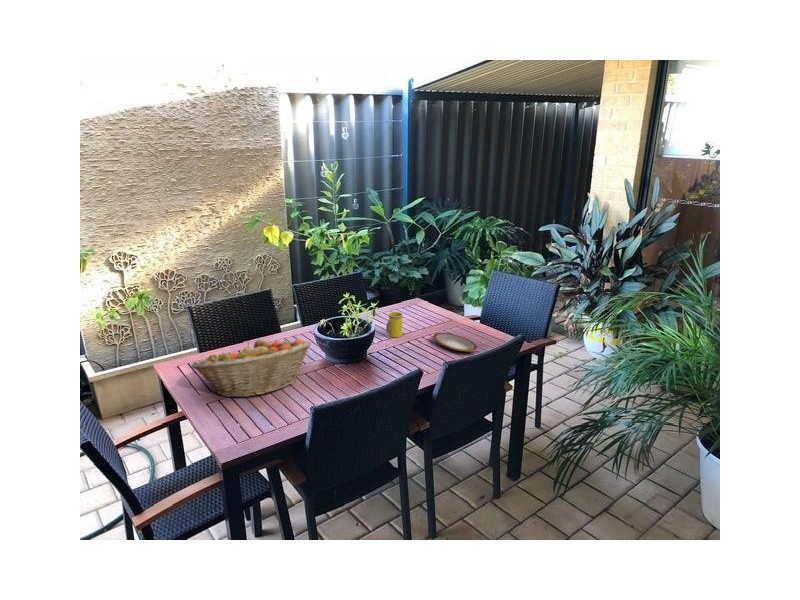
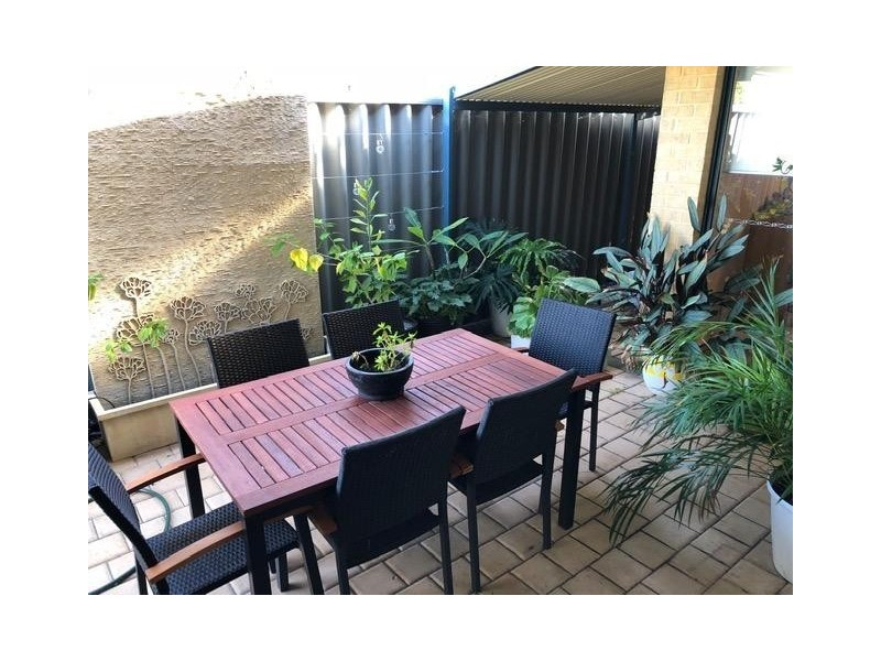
- mug [385,311,403,338]
- fruit basket [190,338,312,398]
- plate [432,332,478,352]
